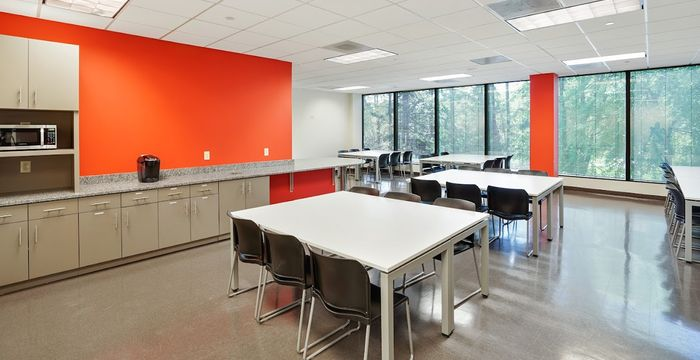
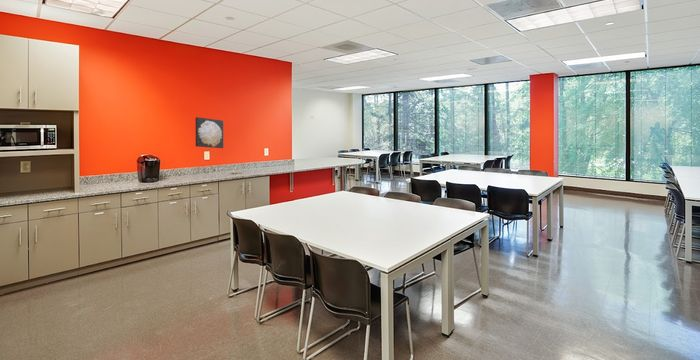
+ wall art [195,116,224,149]
